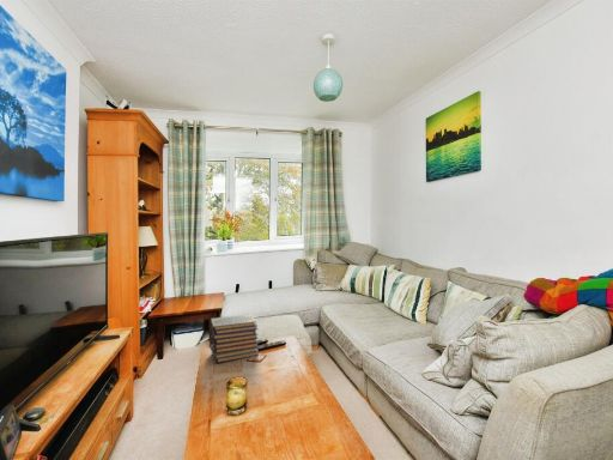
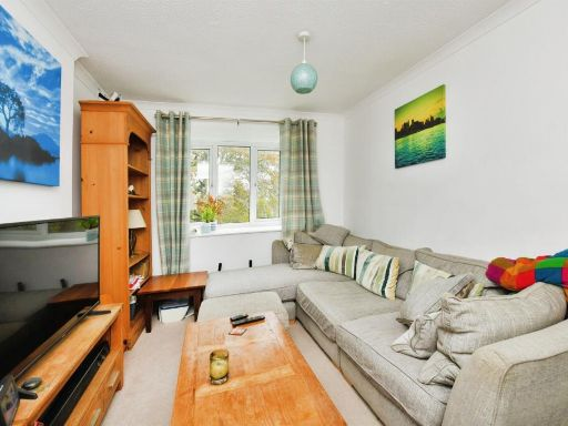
- book stack [210,313,260,364]
